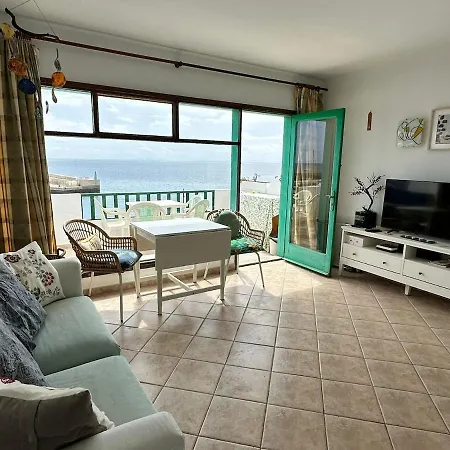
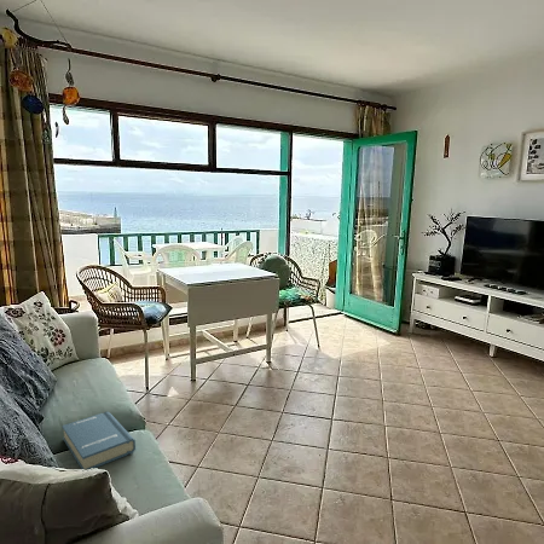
+ hardback book [60,411,137,470]
